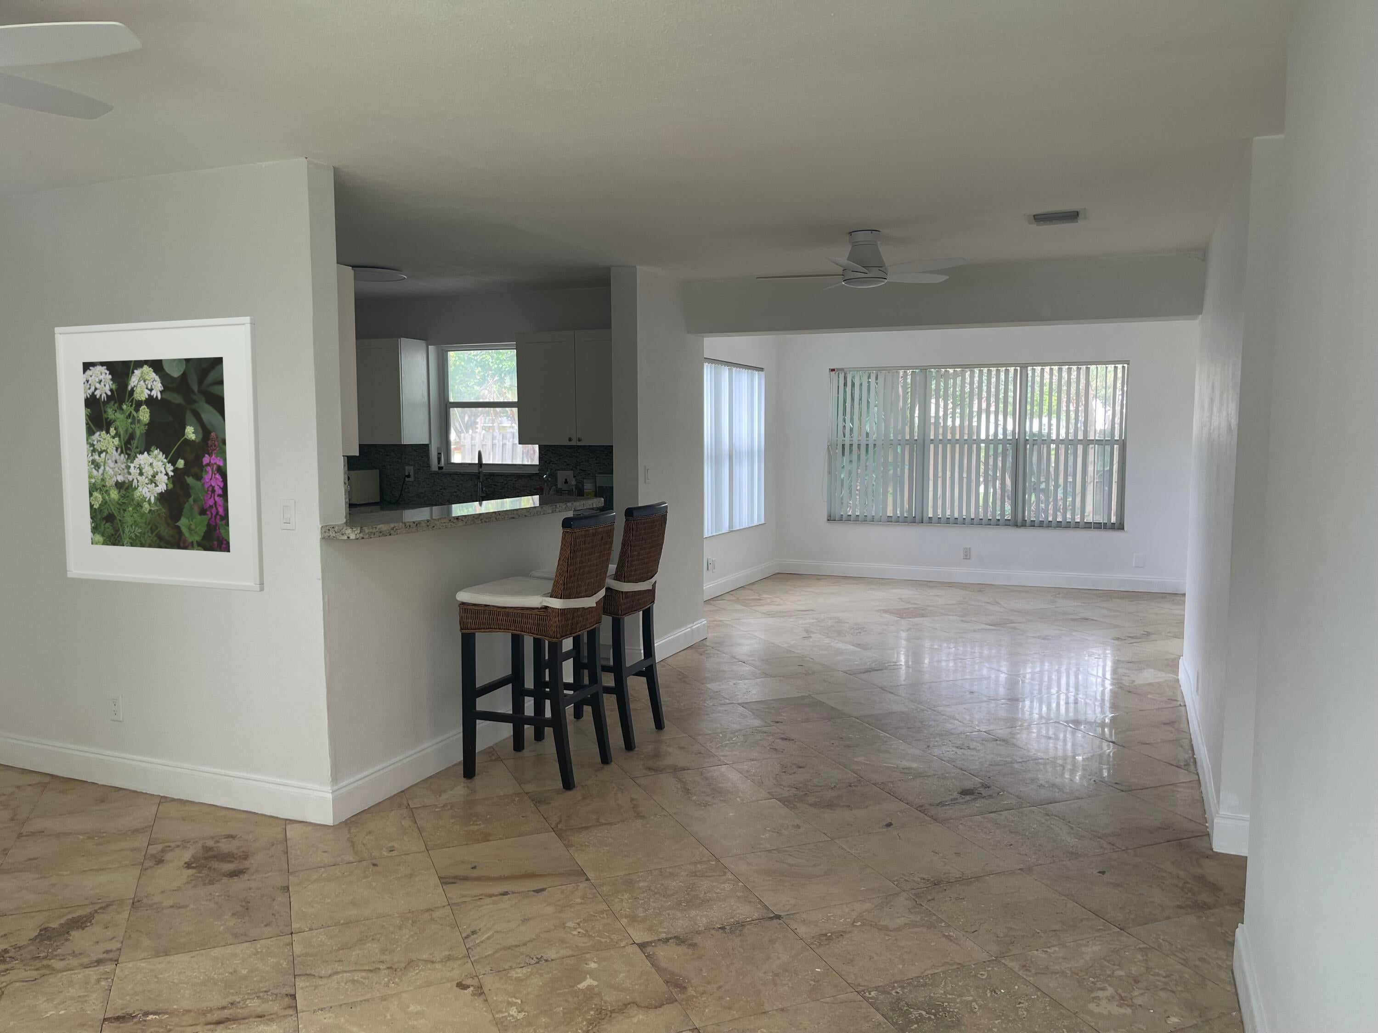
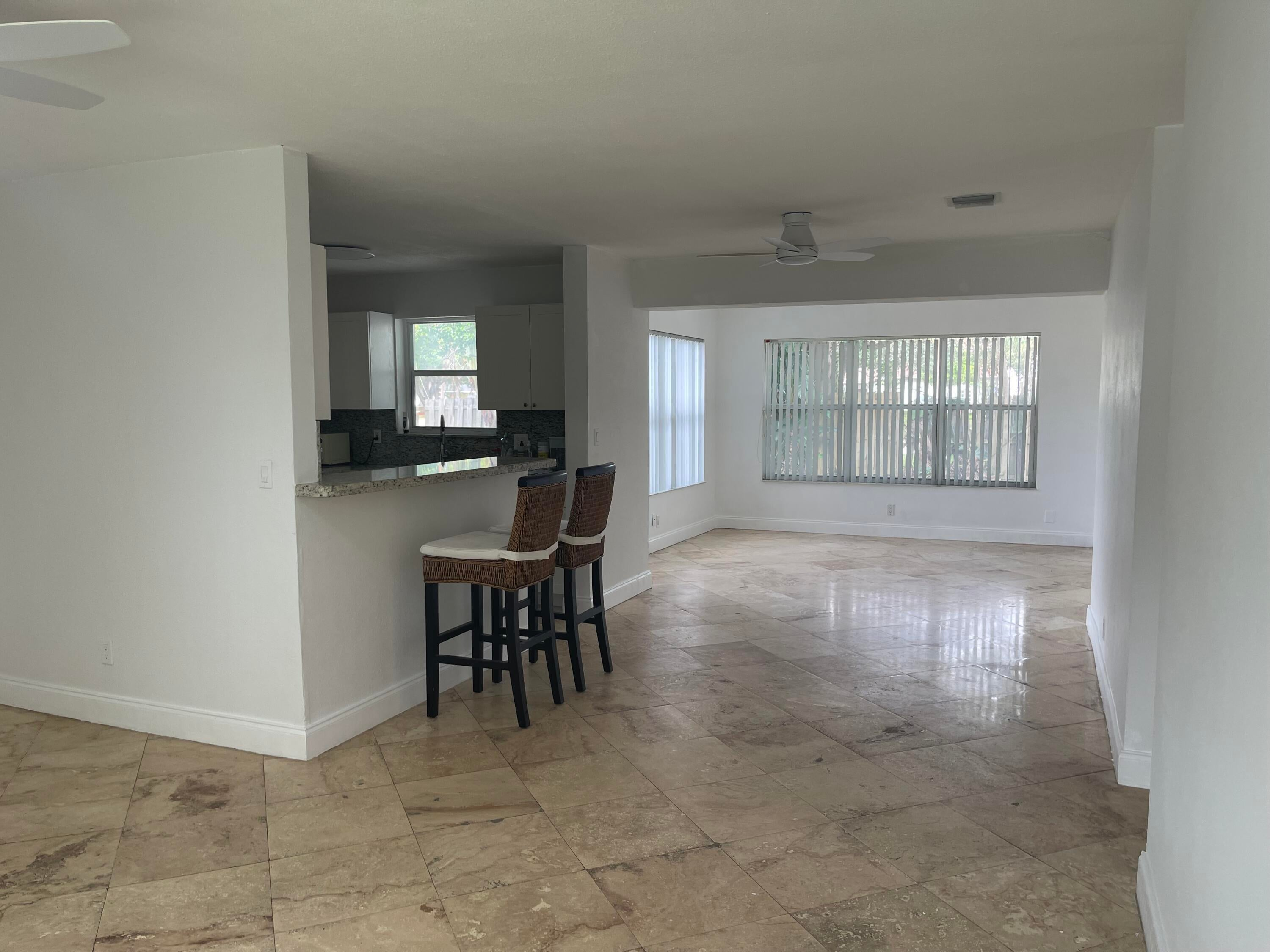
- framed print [54,317,265,592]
